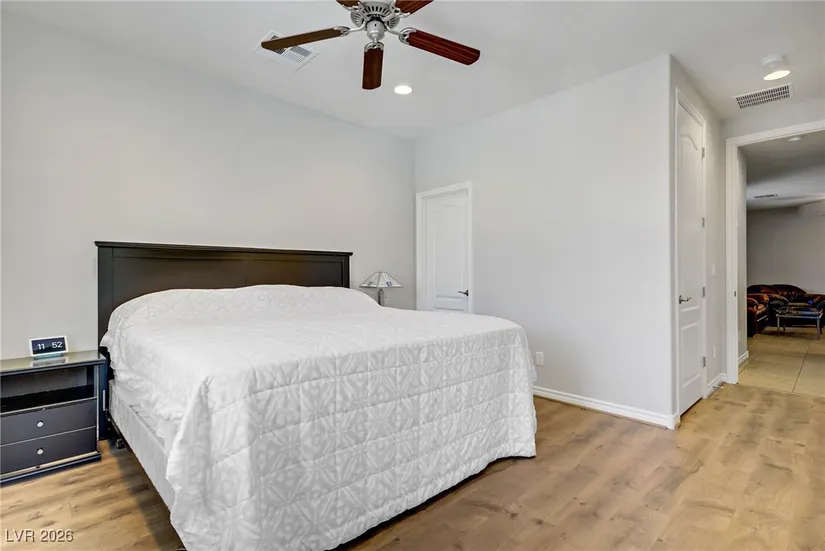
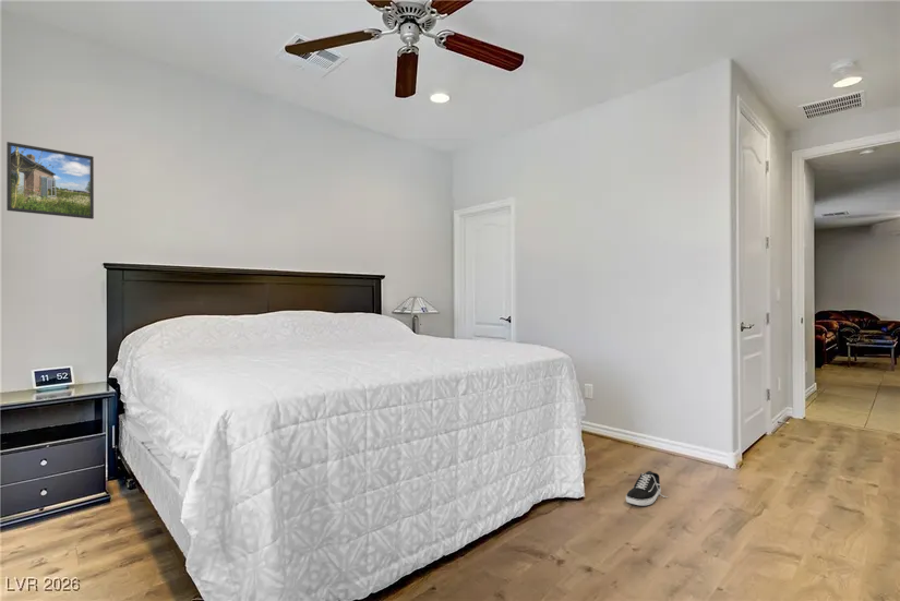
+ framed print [5,141,95,220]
+ shoe [625,470,670,507]
